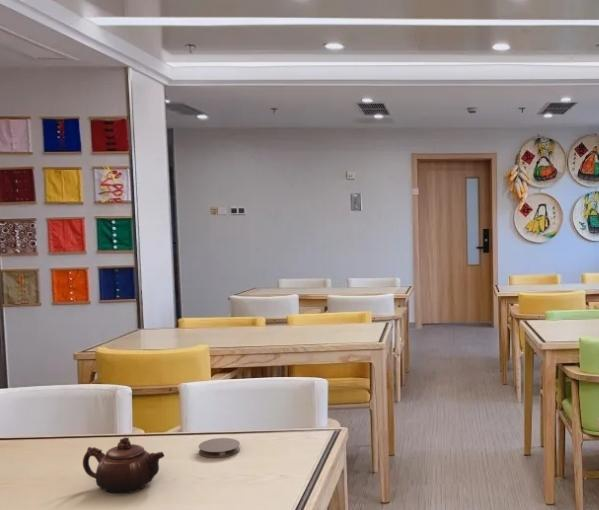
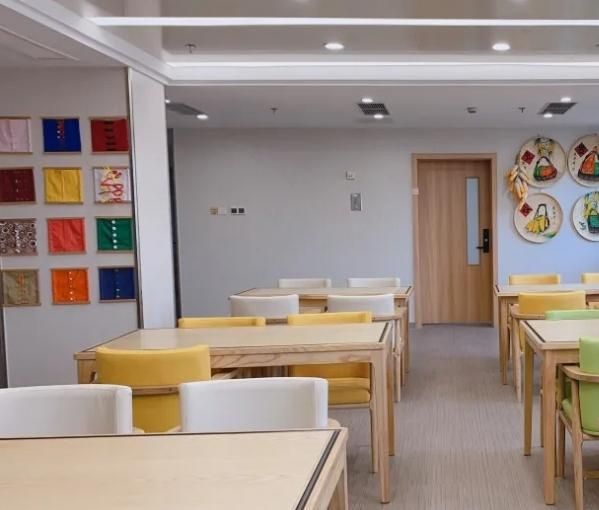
- coaster [198,437,241,459]
- teapot [82,436,165,494]
